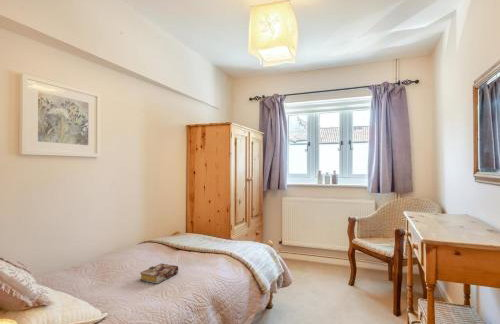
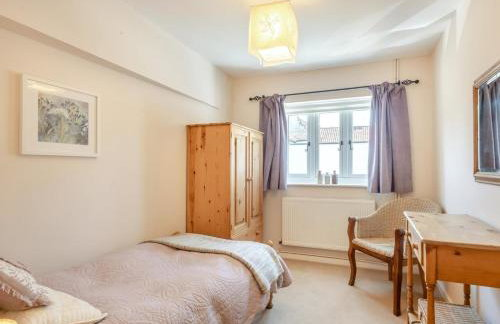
- book [139,262,179,285]
